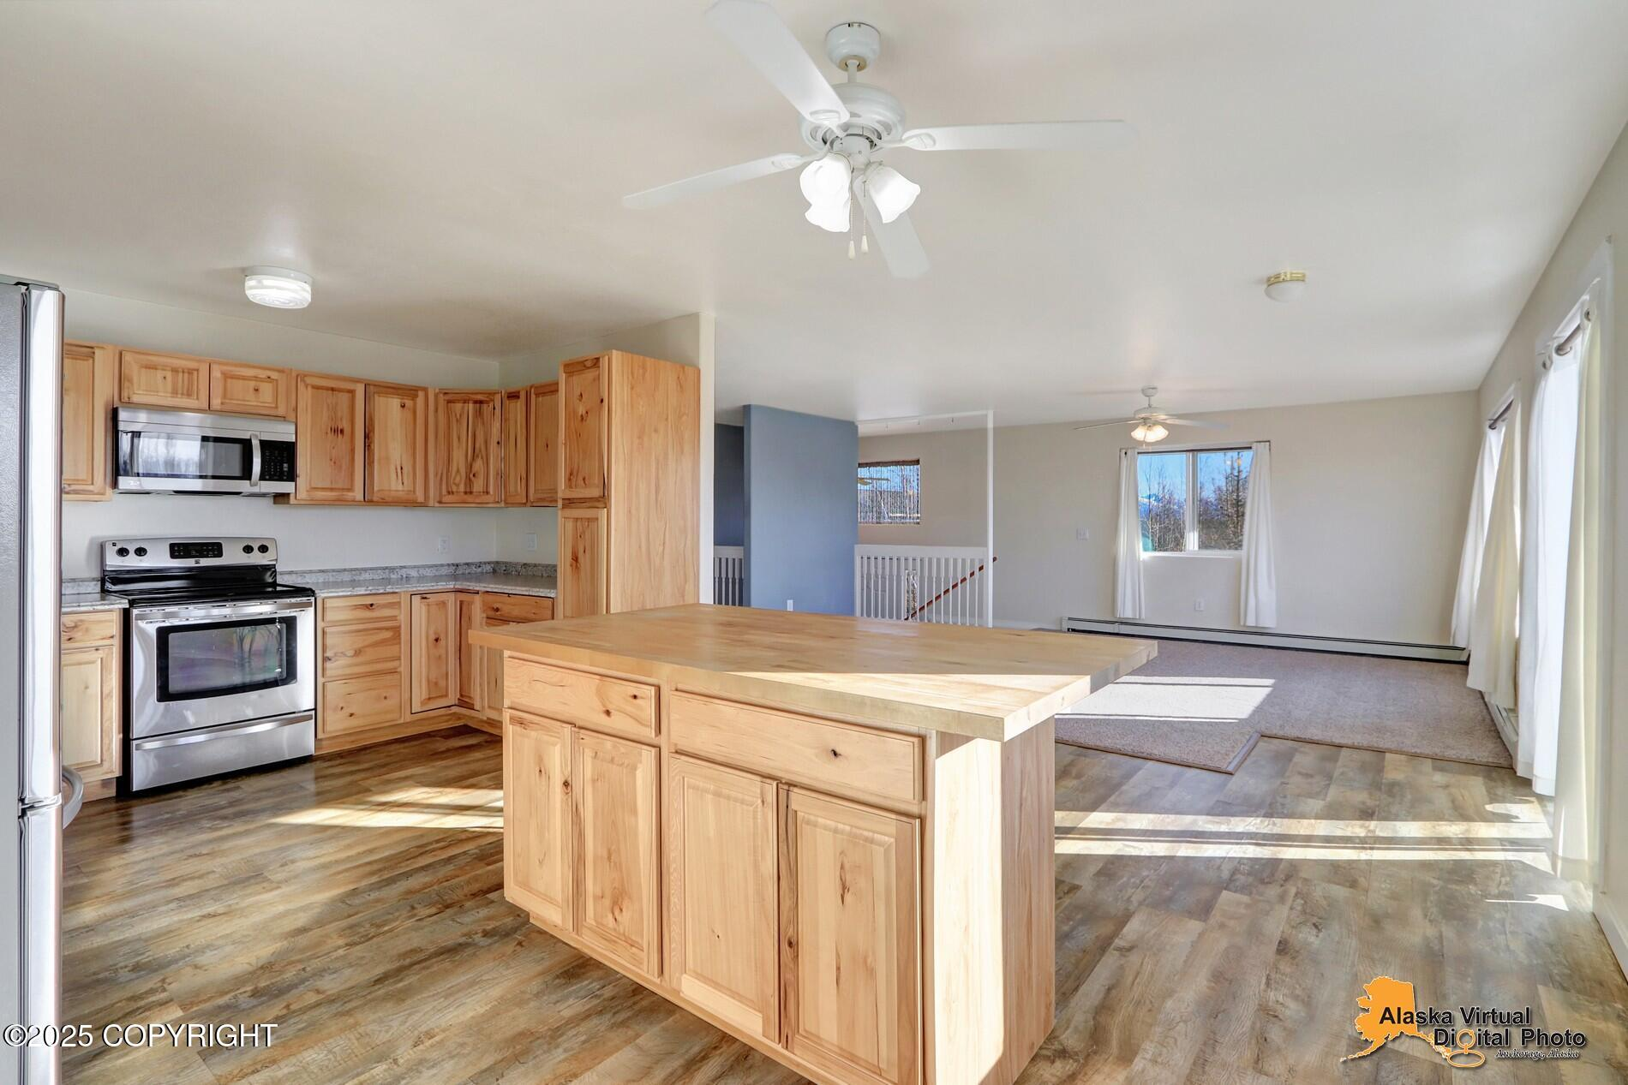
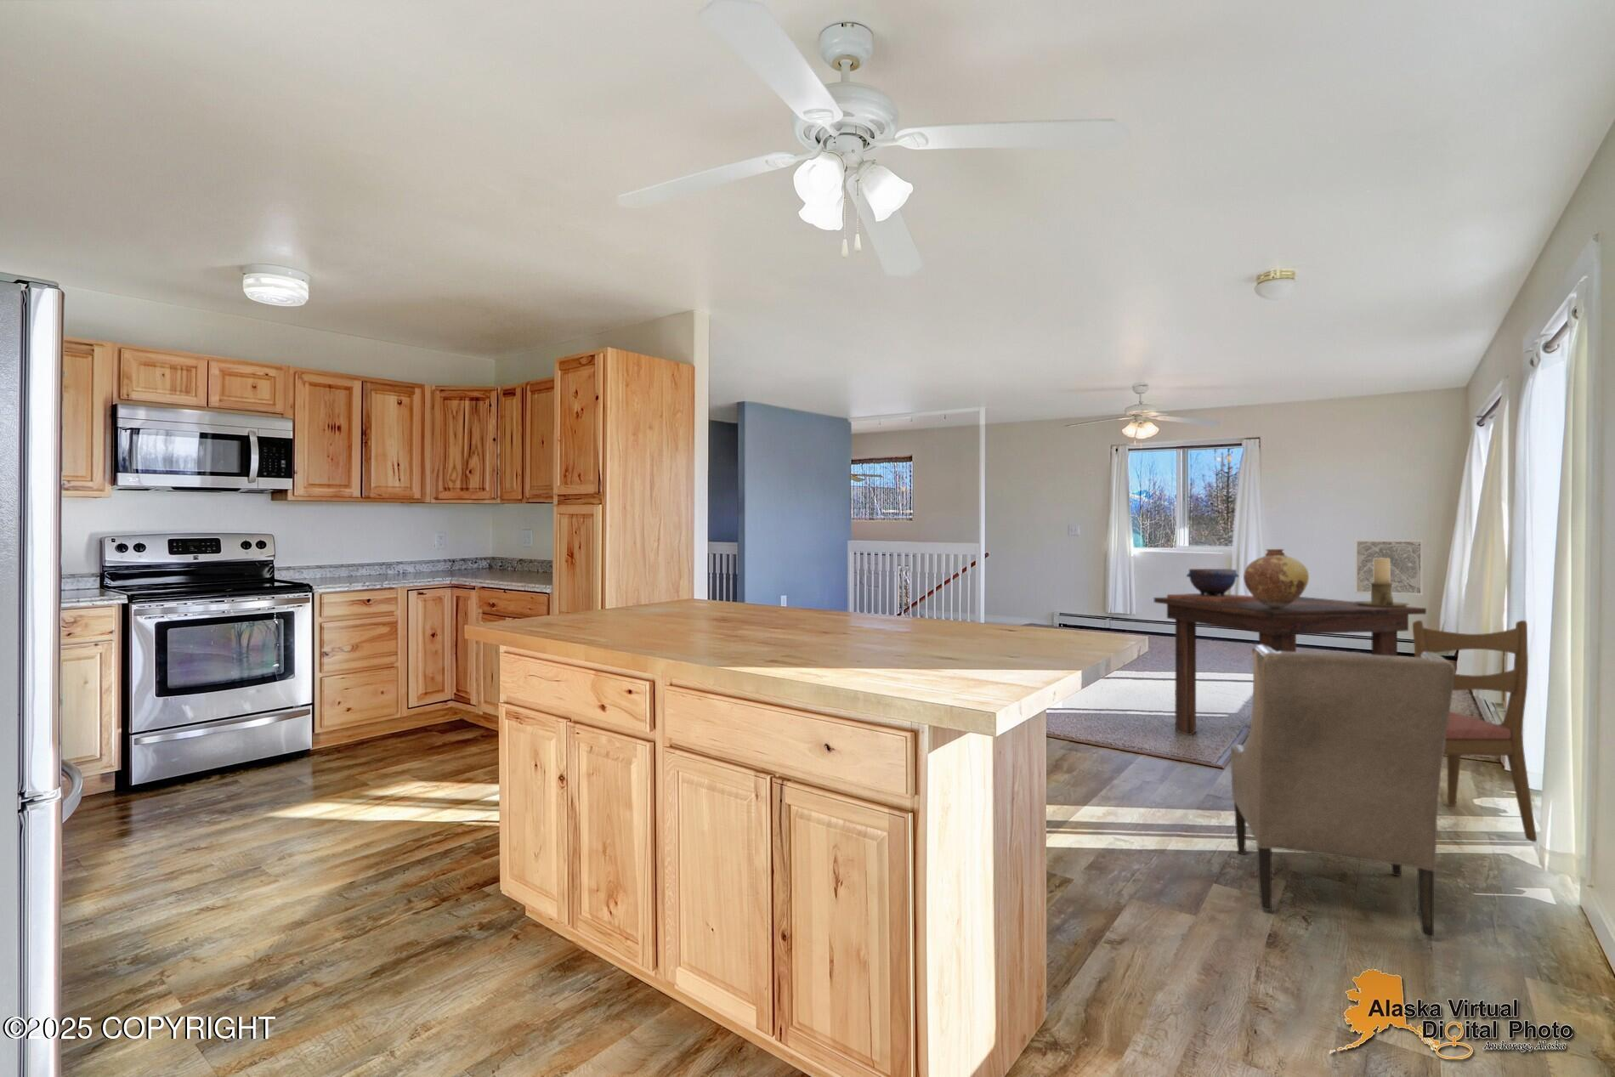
+ armchair [1230,644,1455,938]
+ wall art [1354,538,1424,596]
+ dining chair [1412,620,1538,843]
+ candle holder [1353,558,1411,607]
+ decorative bowl [1167,567,1256,602]
+ dining table [1154,596,1428,736]
+ vase [1242,548,1310,608]
